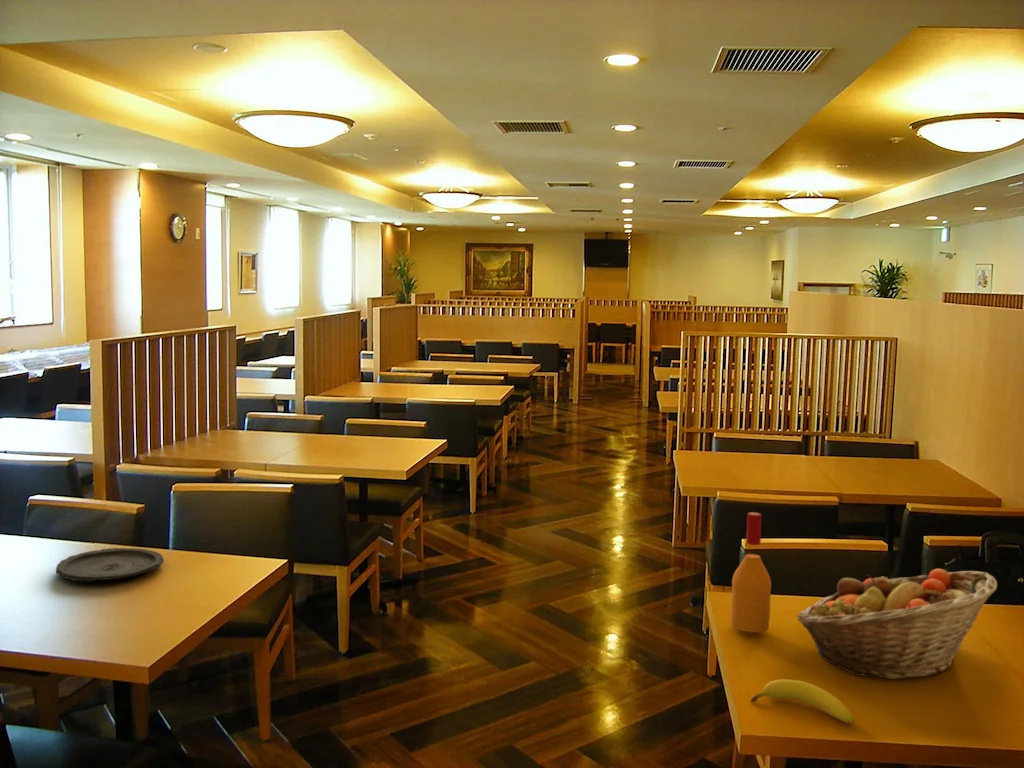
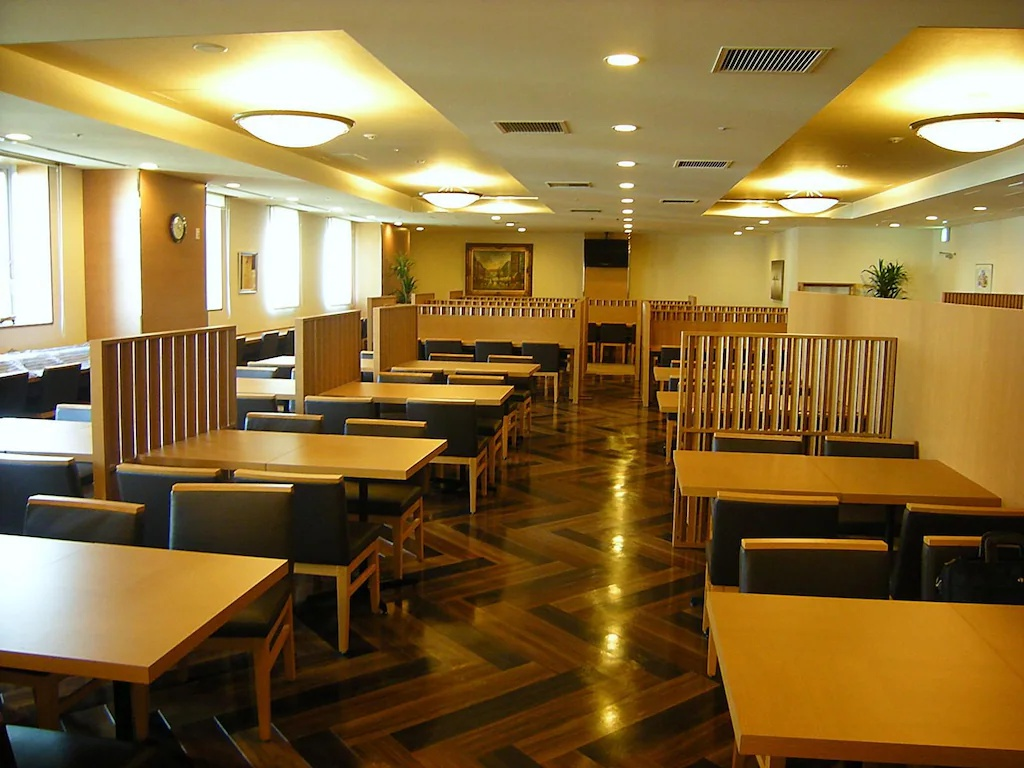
- plate [55,547,164,583]
- wine bottle [730,511,772,633]
- fruit basket [796,568,998,680]
- fruit [750,678,855,725]
